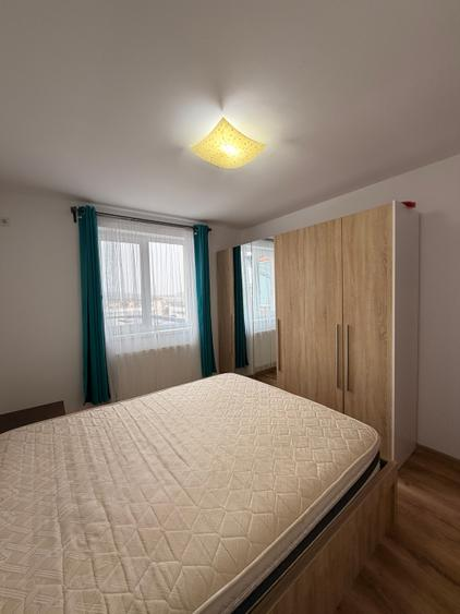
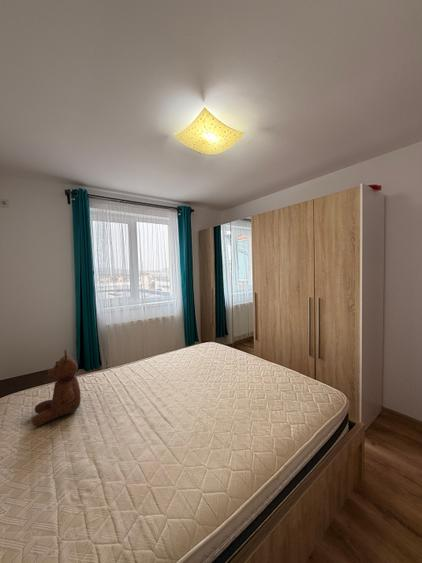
+ teddy bear [31,349,82,427]
